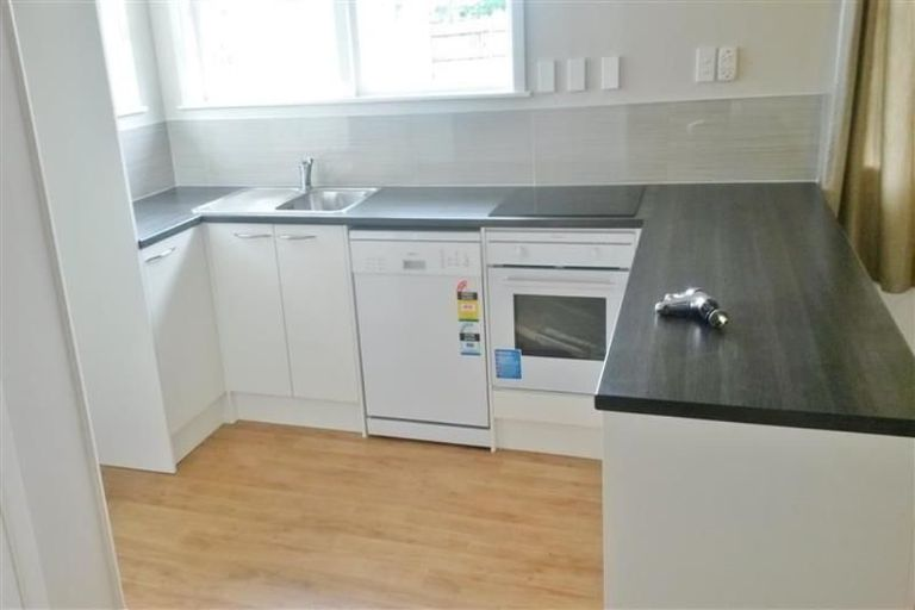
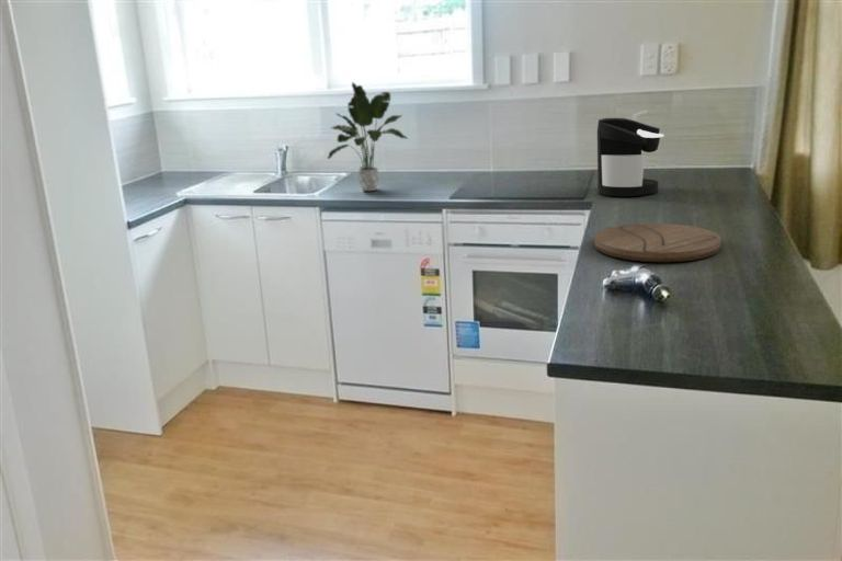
+ cutting board [593,222,722,263]
+ coffee maker [596,117,665,197]
+ potted plant [327,81,409,192]
